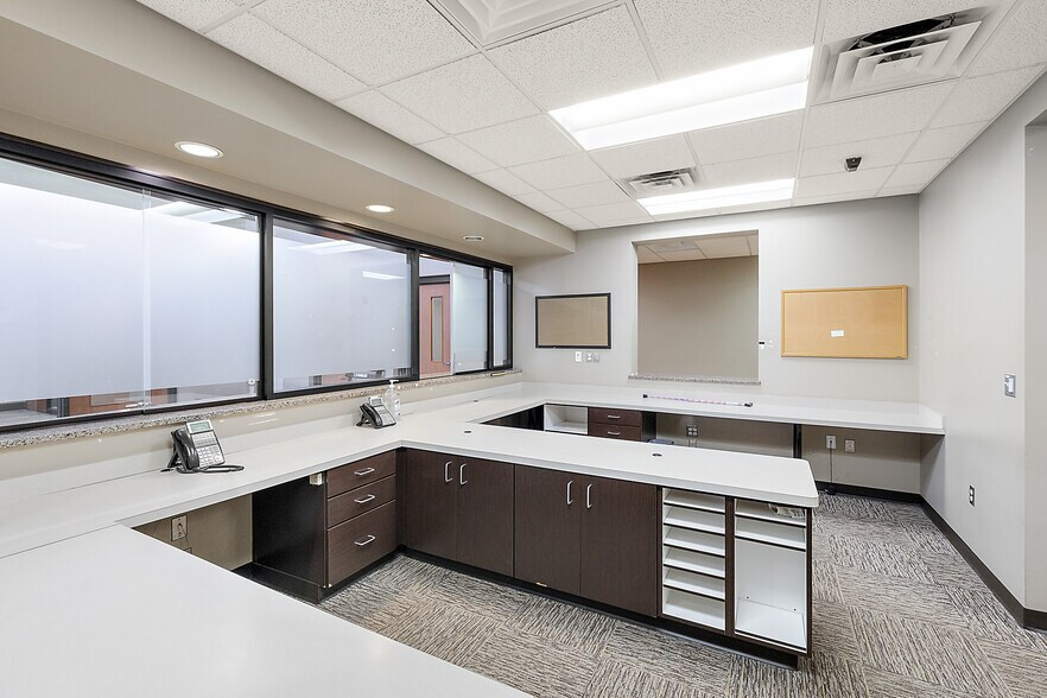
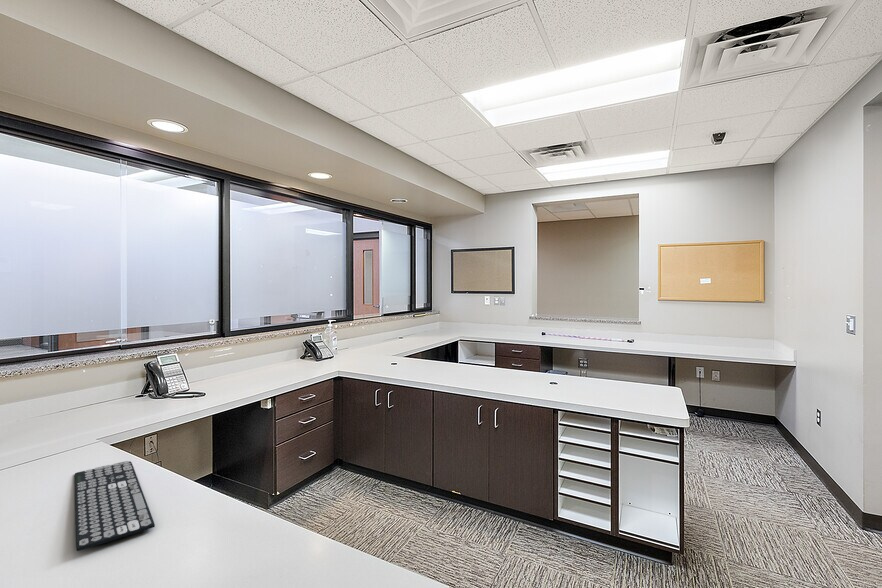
+ keyboard [73,460,156,552]
